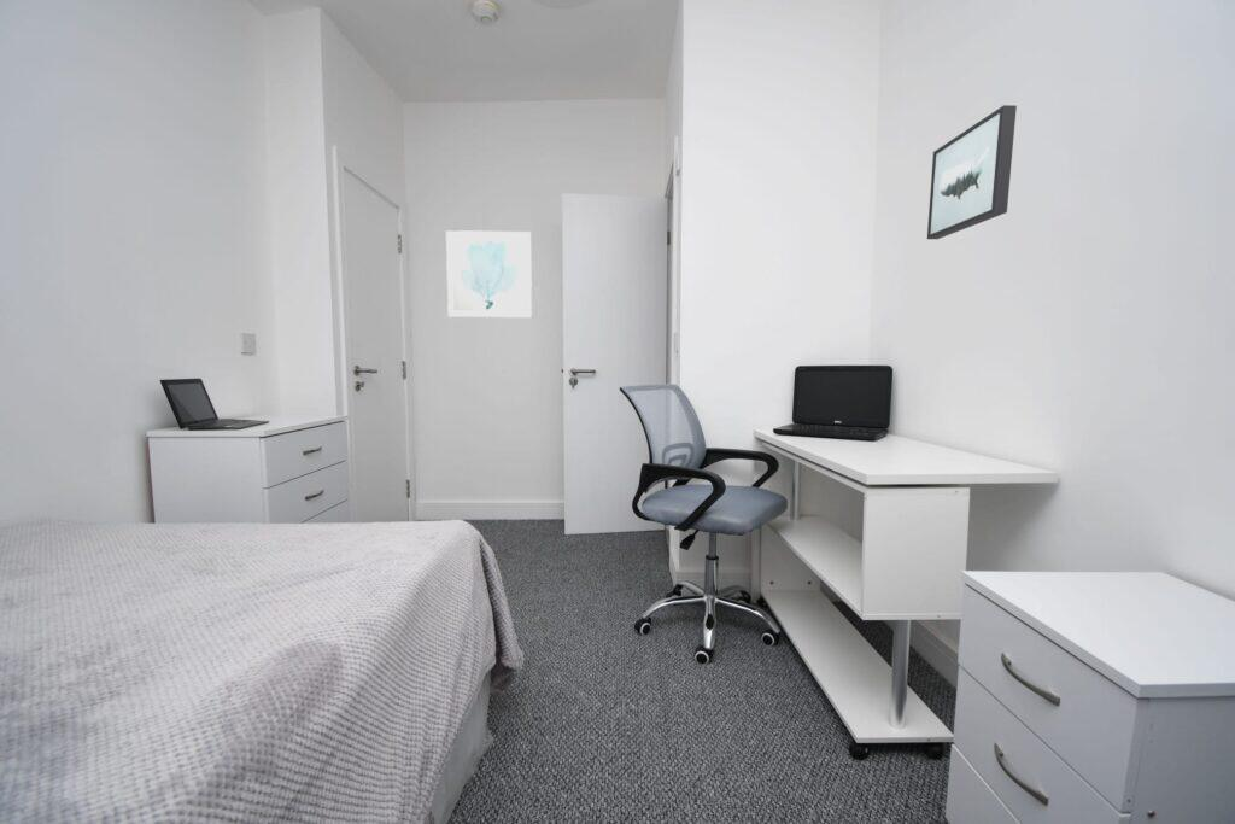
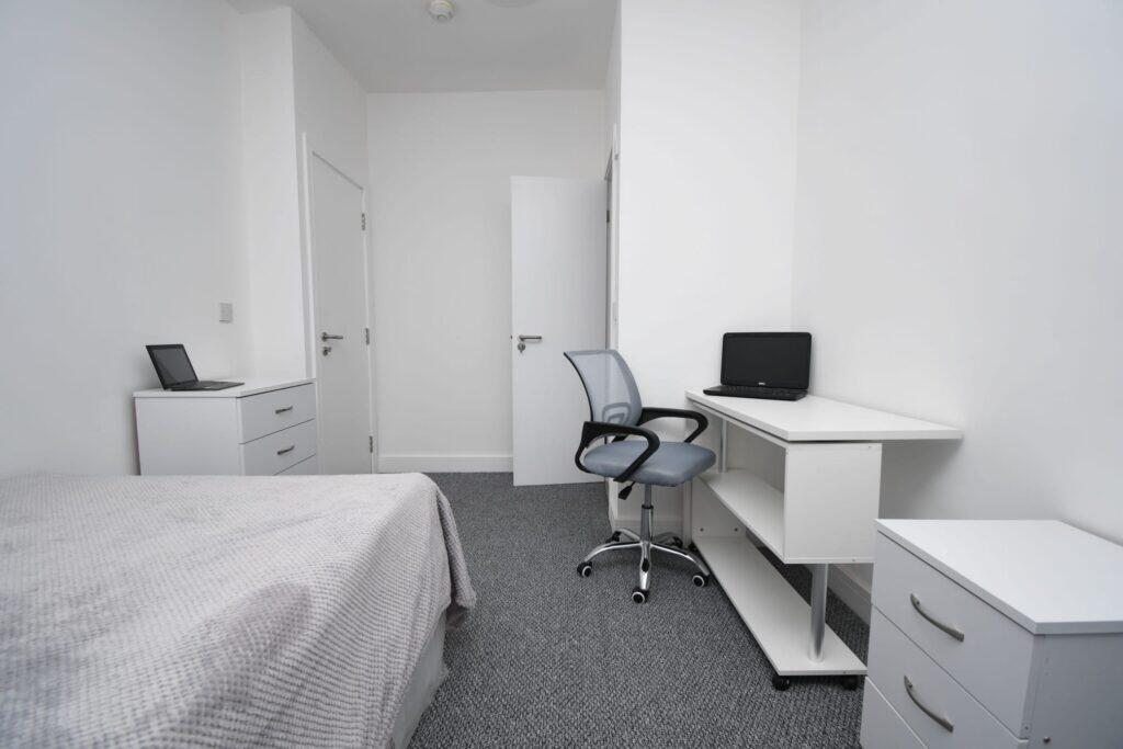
- wall art [445,229,533,319]
- wall art [926,104,1018,240]
